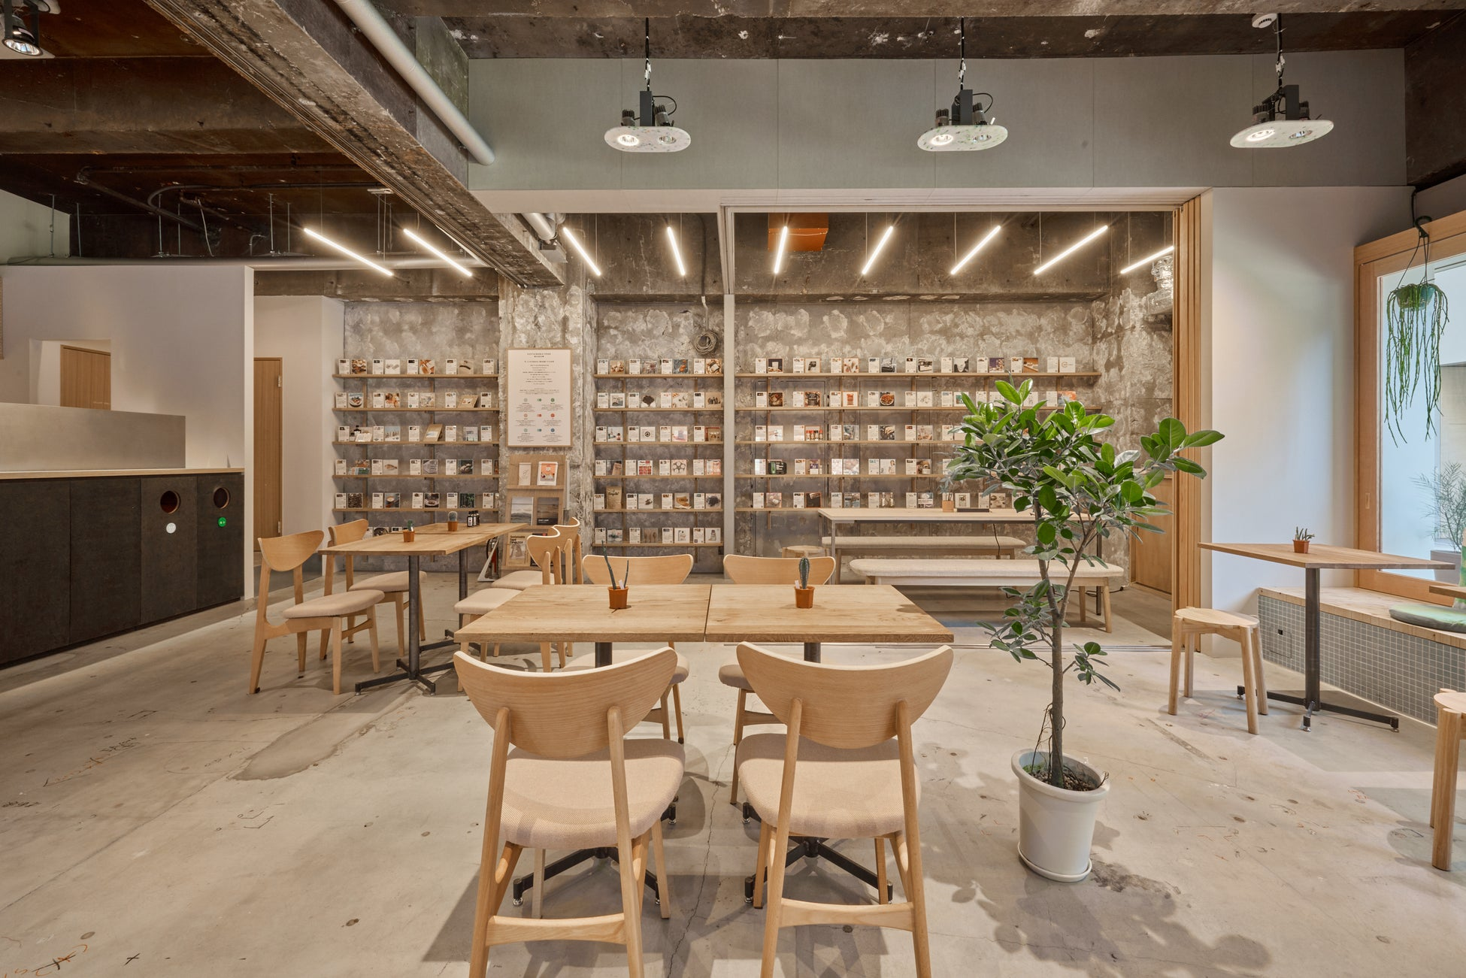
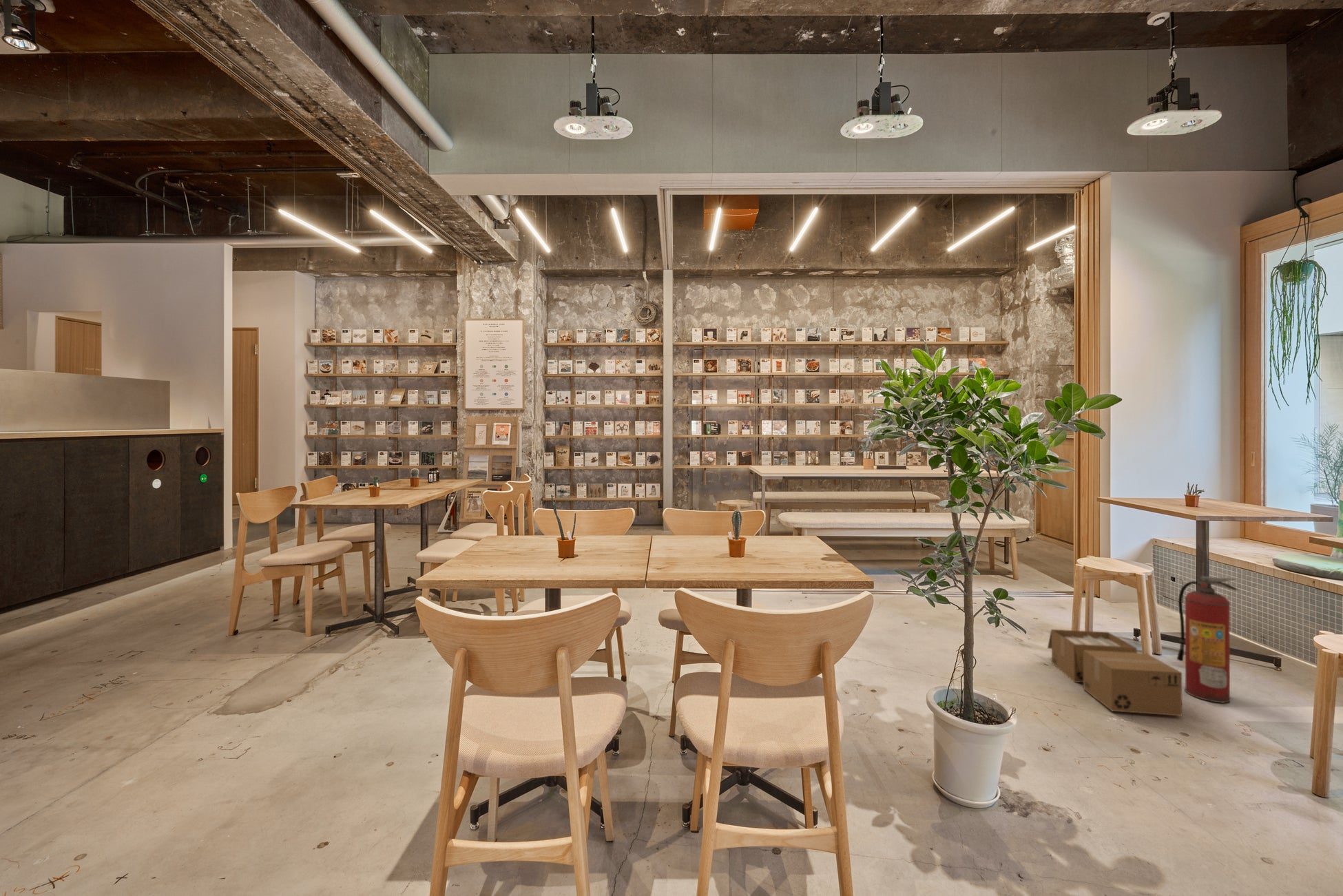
+ fire extinguisher [1176,576,1238,703]
+ cardboard box [1047,629,1183,717]
